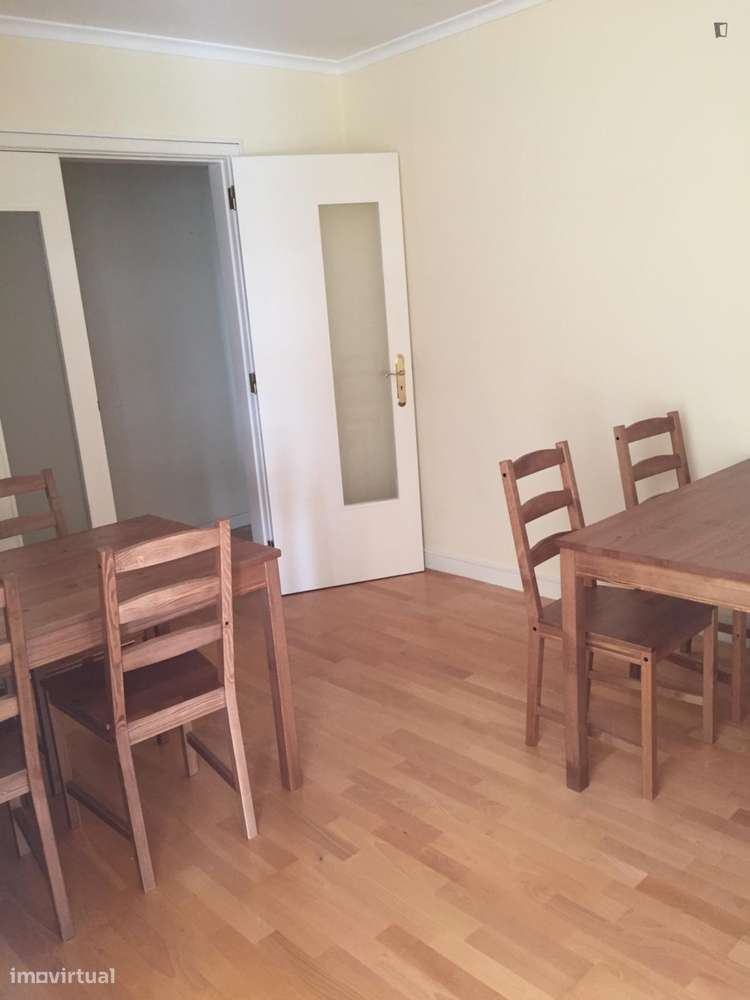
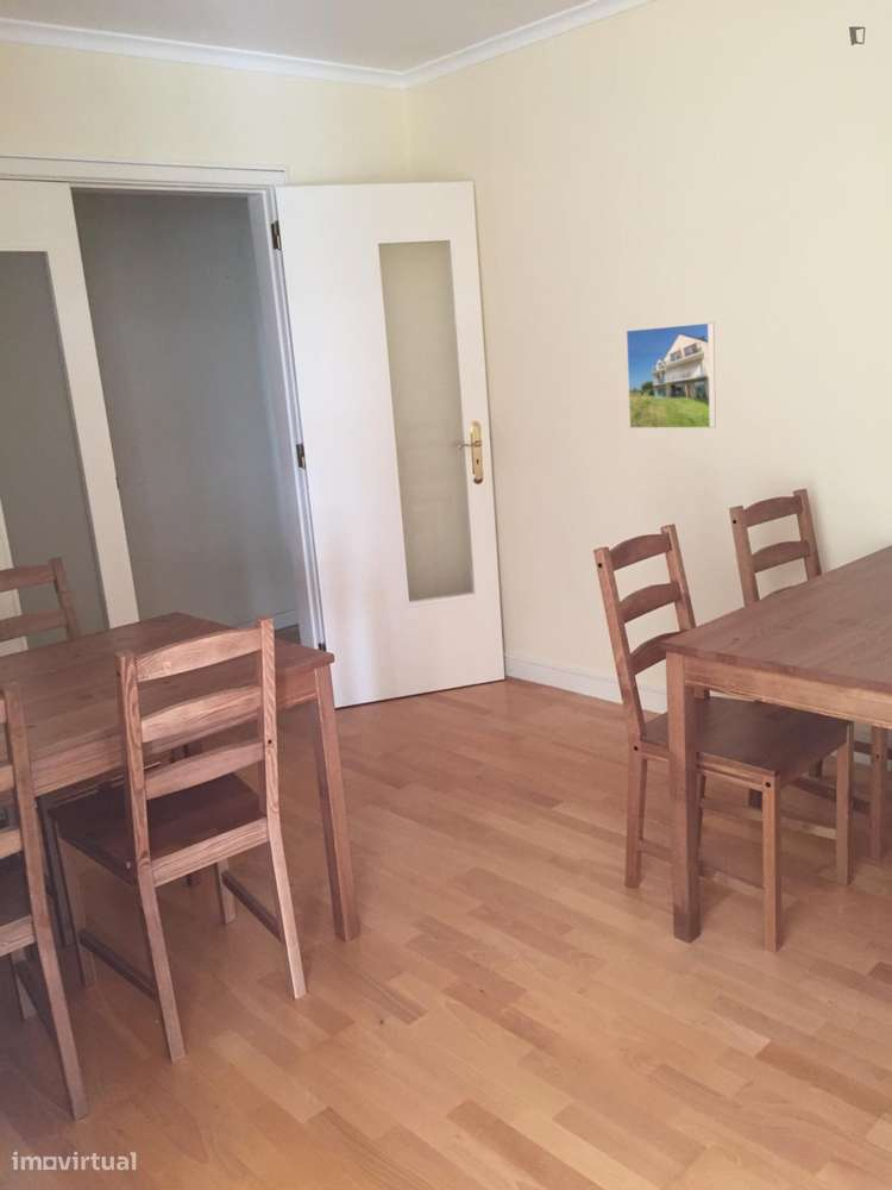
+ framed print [624,321,717,430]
